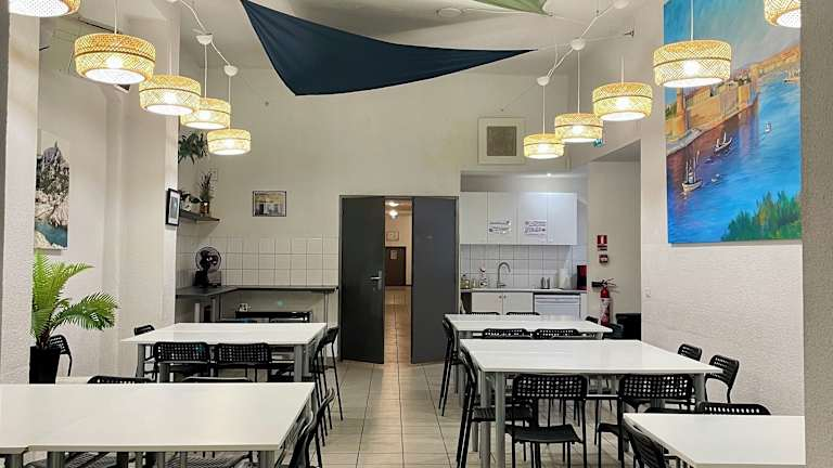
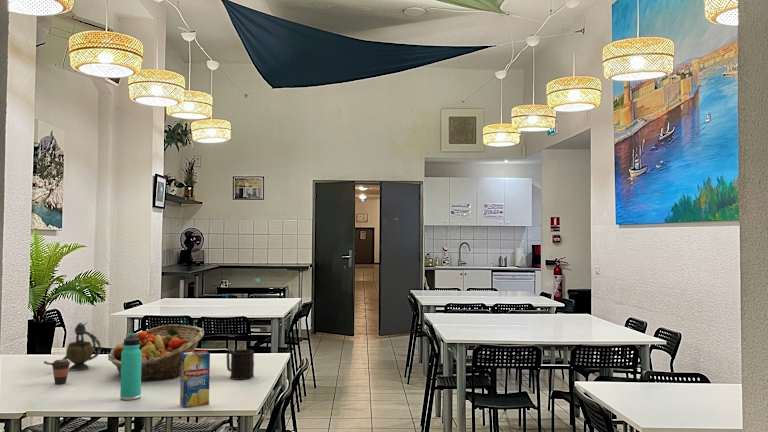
+ fruit basket [107,323,205,382]
+ mug [226,348,255,381]
+ thermos bottle [119,332,142,401]
+ juice carton [179,350,211,409]
+ teapot [43,321,102,371]
+ coffee cup [51,359,72,385]
